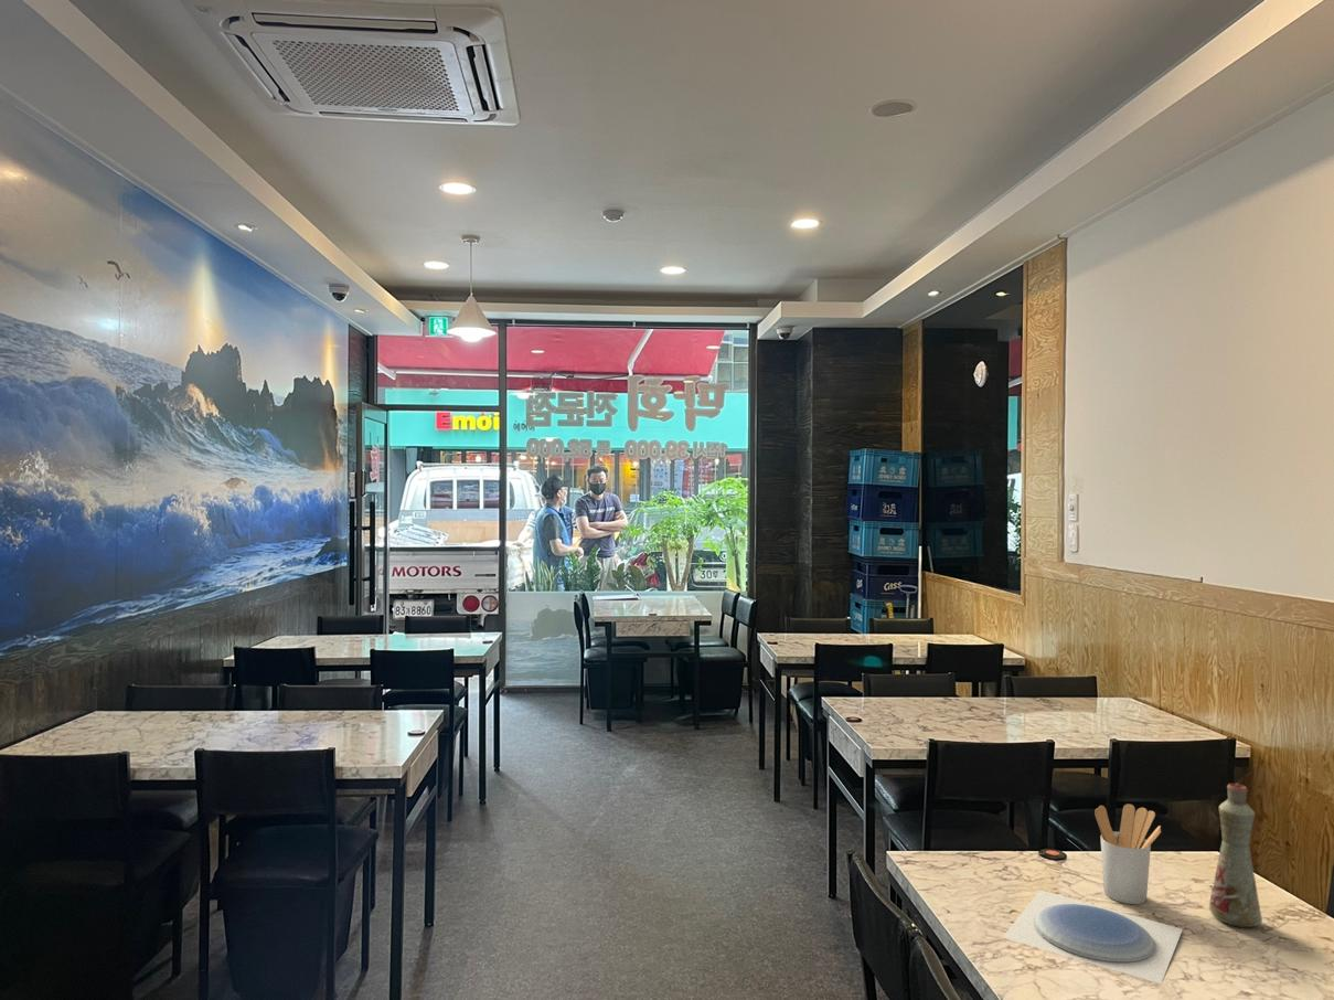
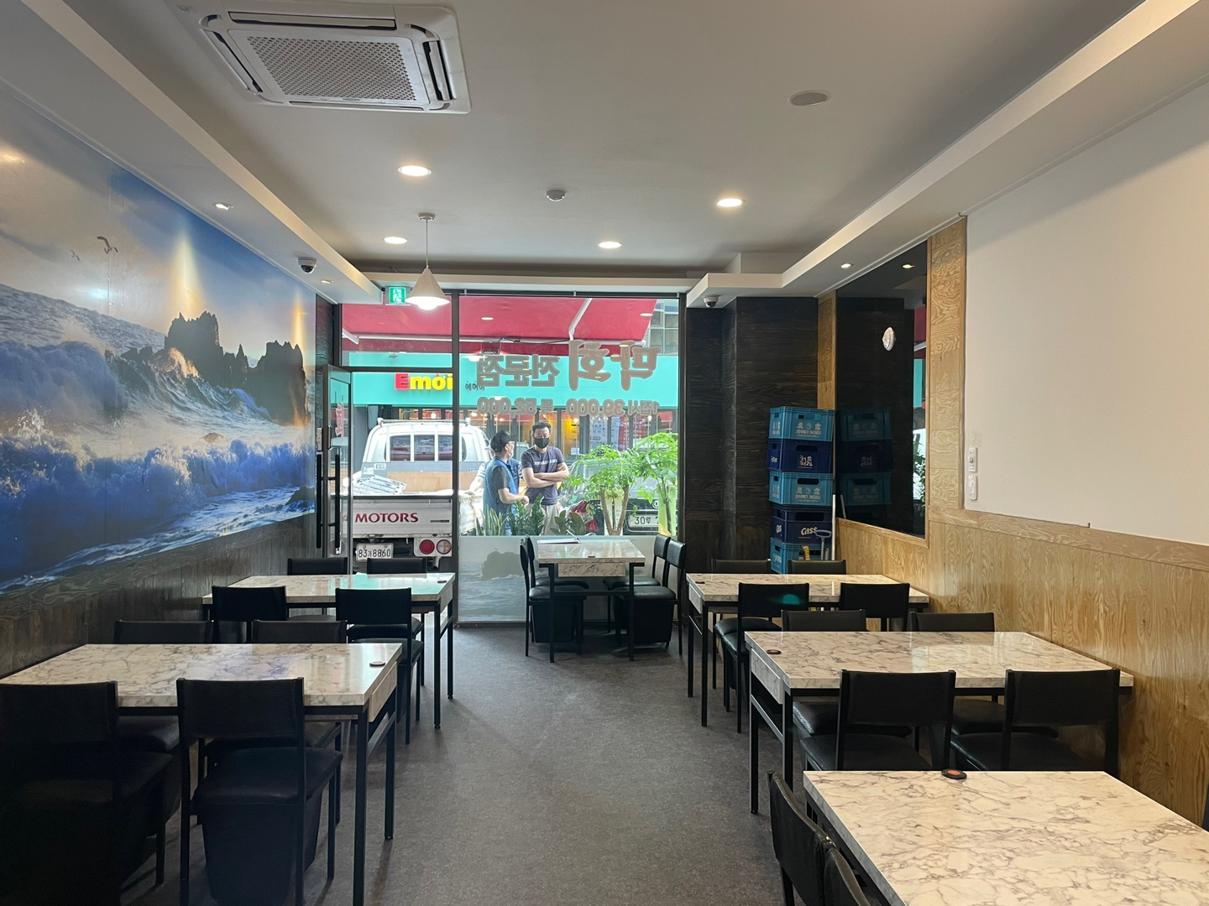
- plate [1001,890,1184,985]
- utensil holder [1093,802,1162,905]
- bottle [1208,781,1263,928]
